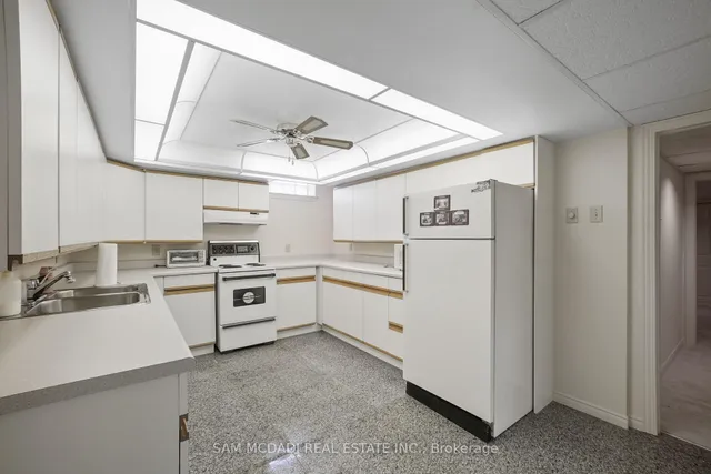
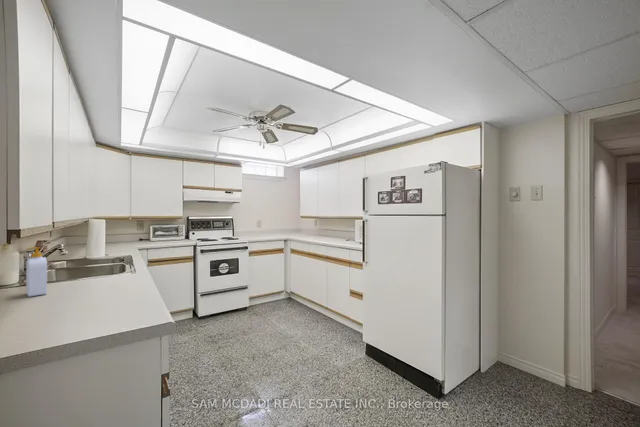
+ soap bottle [25,246,48,298]
